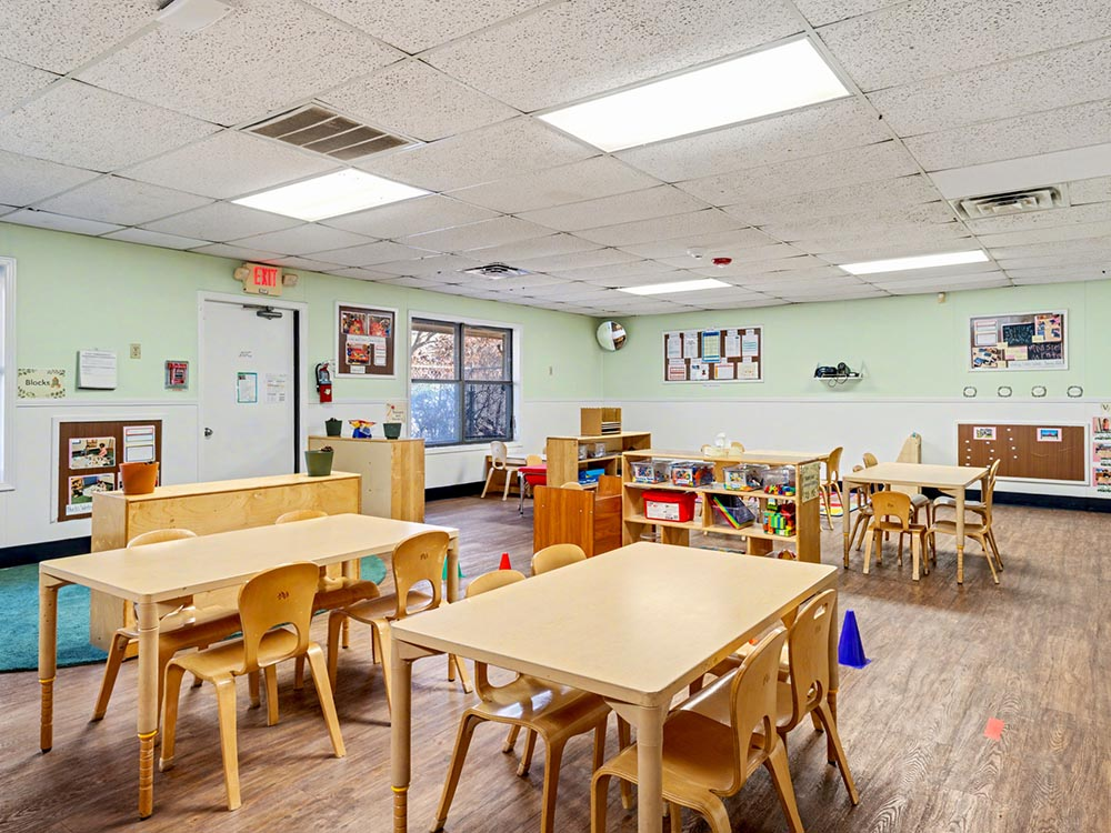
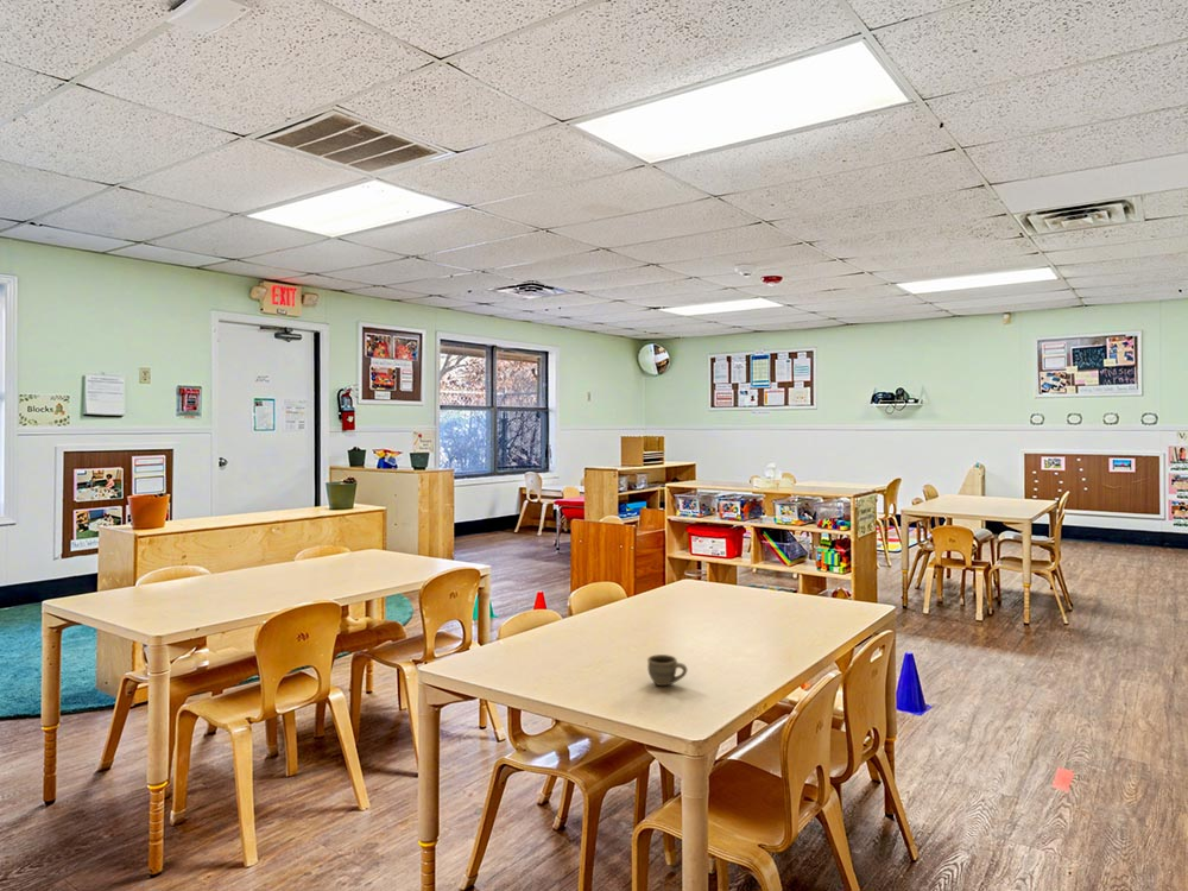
+ cup [646,653,688,687]
